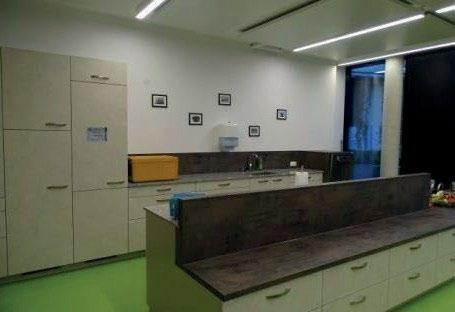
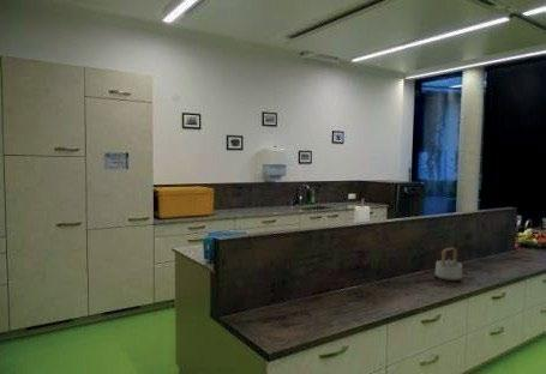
+ teapot [434,246,463,282]
